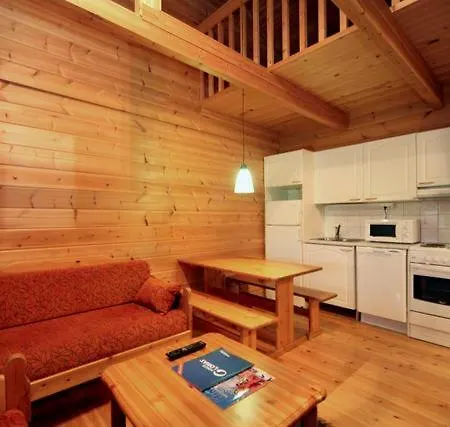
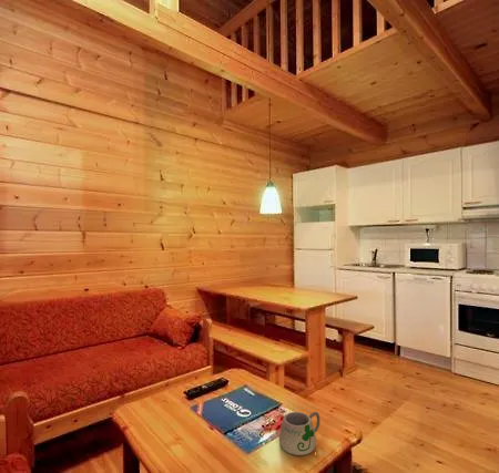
+ mug [278,411,329,456]
